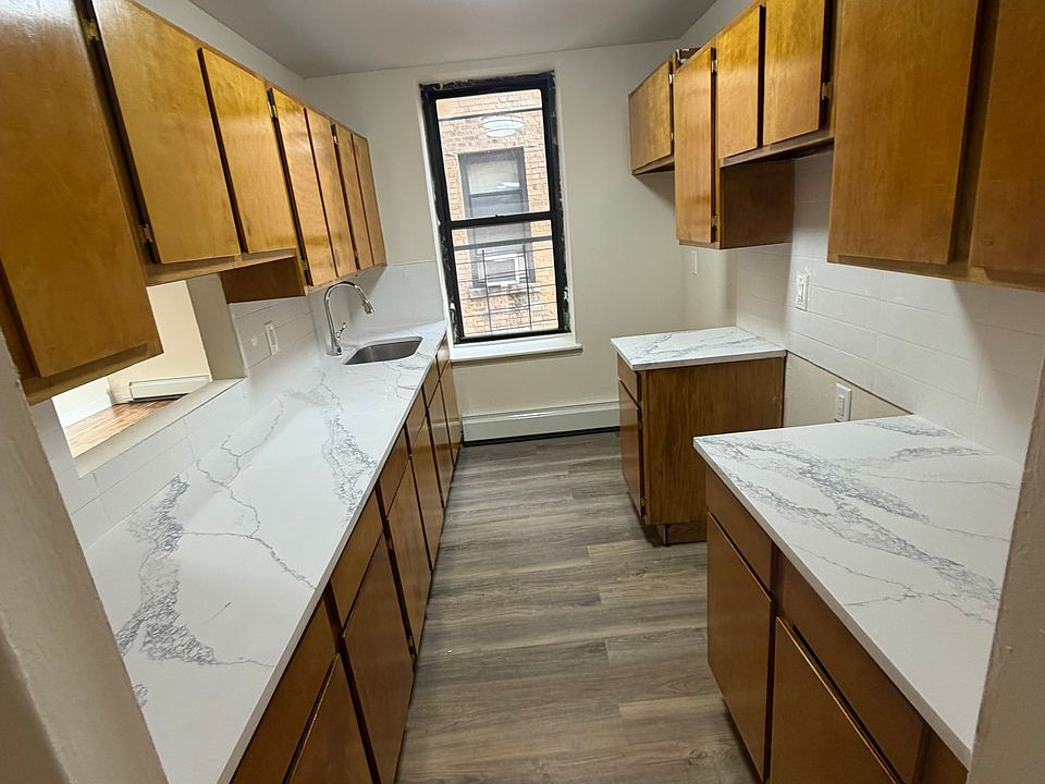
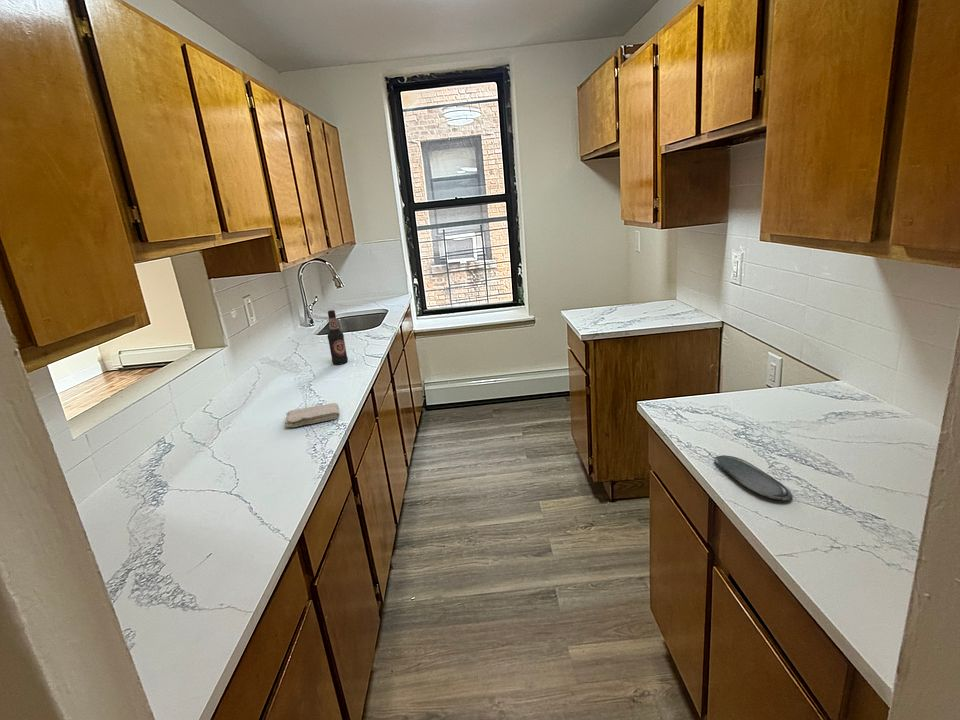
+ bottle [327,309,349,366]
+ washcloth [284,402,341,428]
+ oval tray [714,454,794,501]
